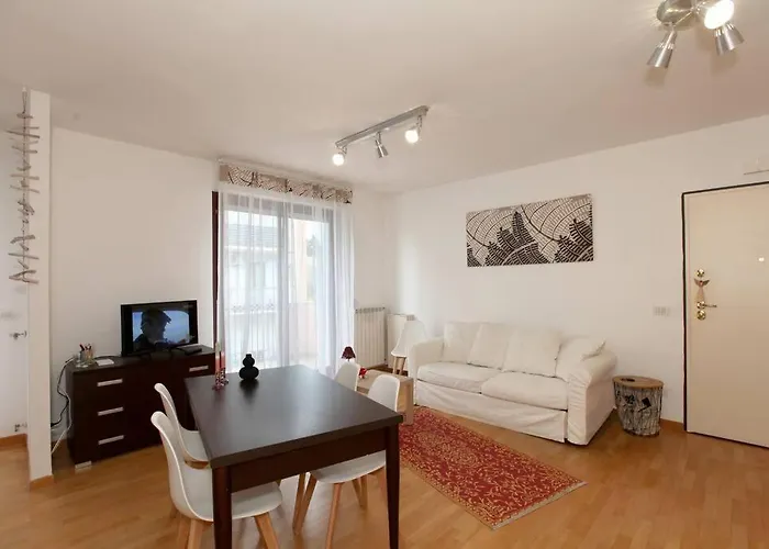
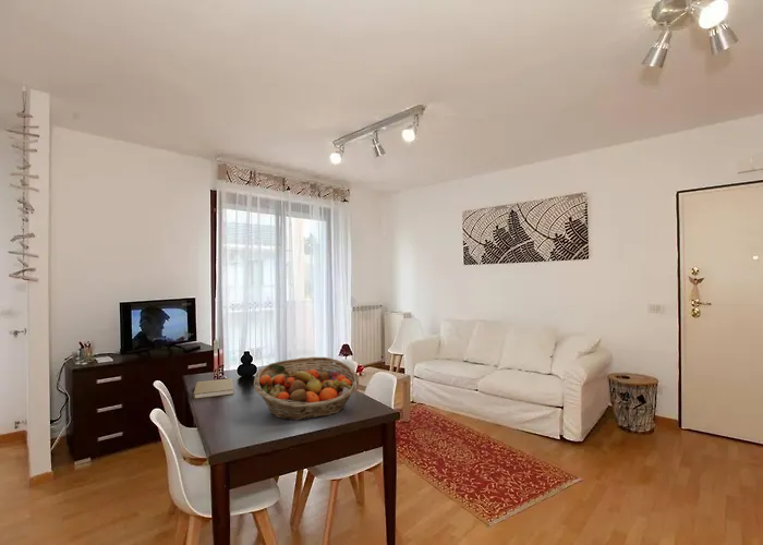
+ fruit basket [253,355,360,422]
+ book [192,377,234,400]
